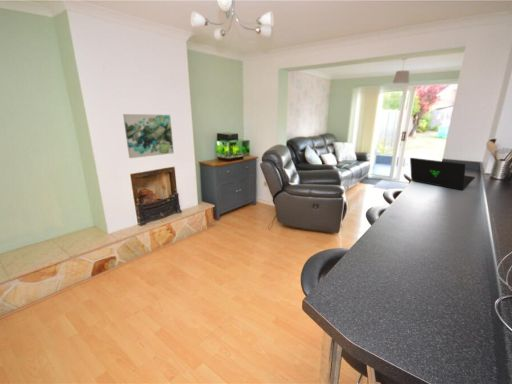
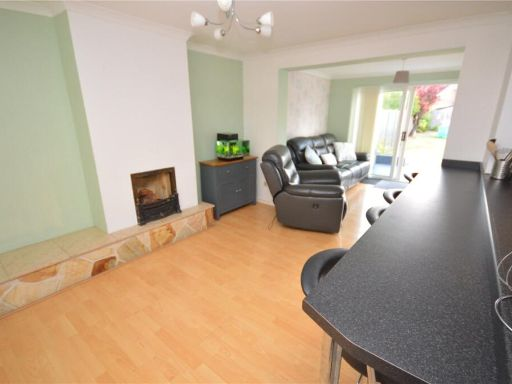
- laptop [409,157,476,191]
- wall art [122,113,175,159]
